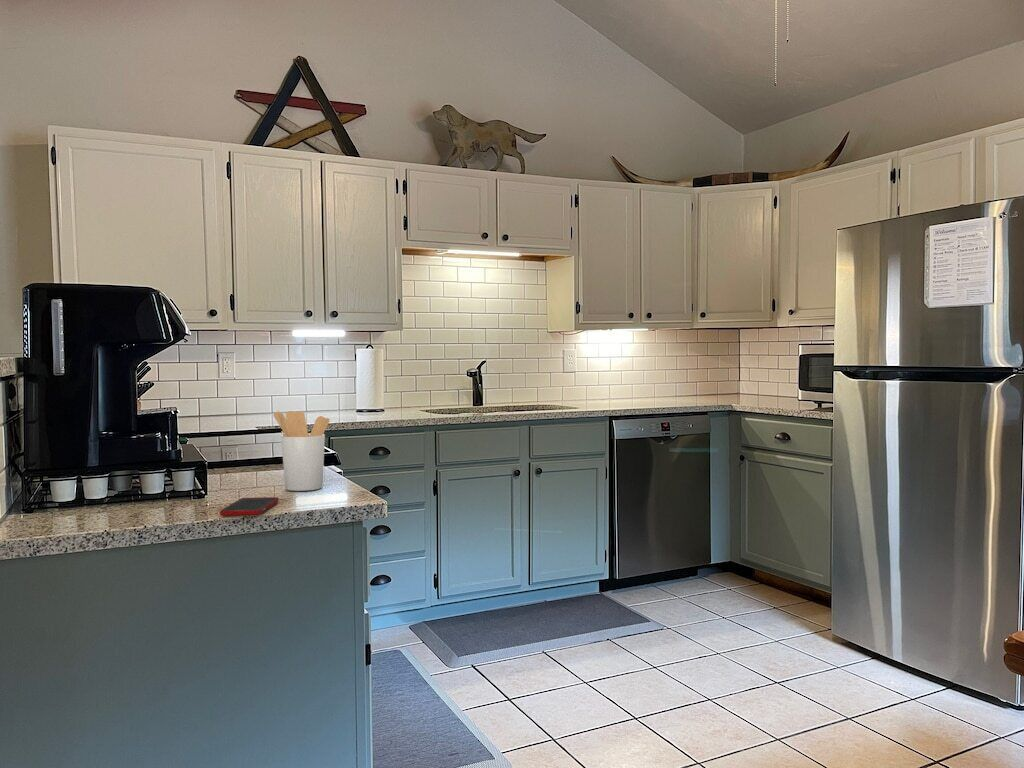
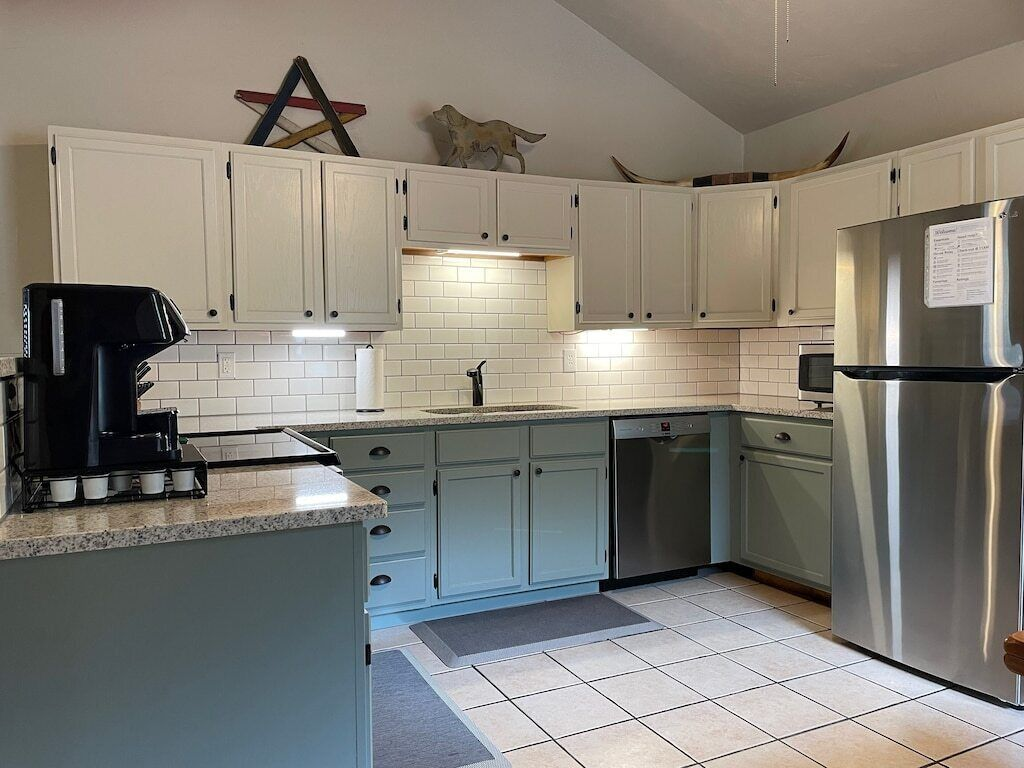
- cell phone [219,496,279,517]
- utensil holder [273,409,331,492]
